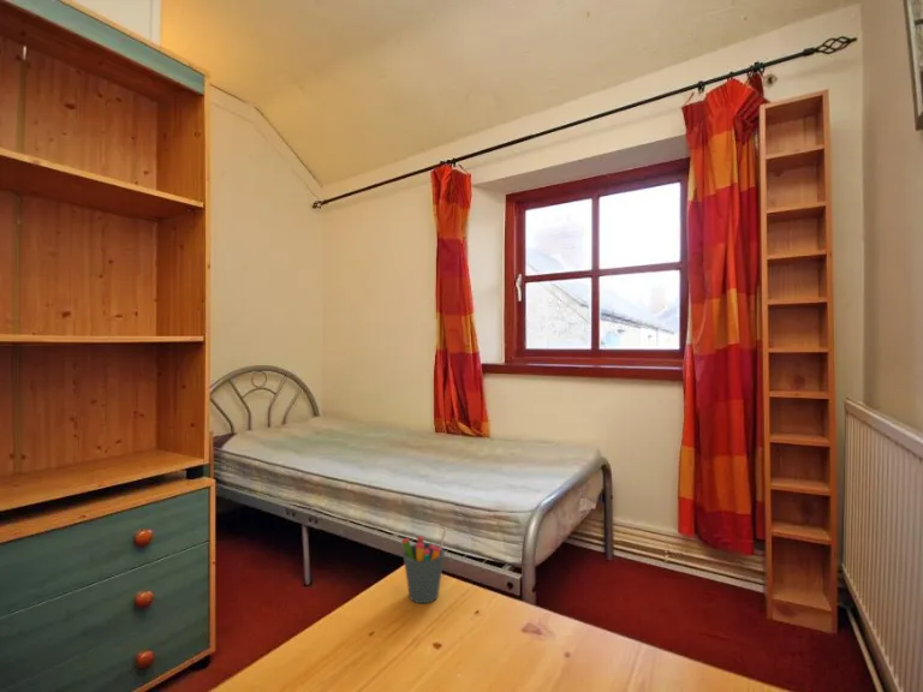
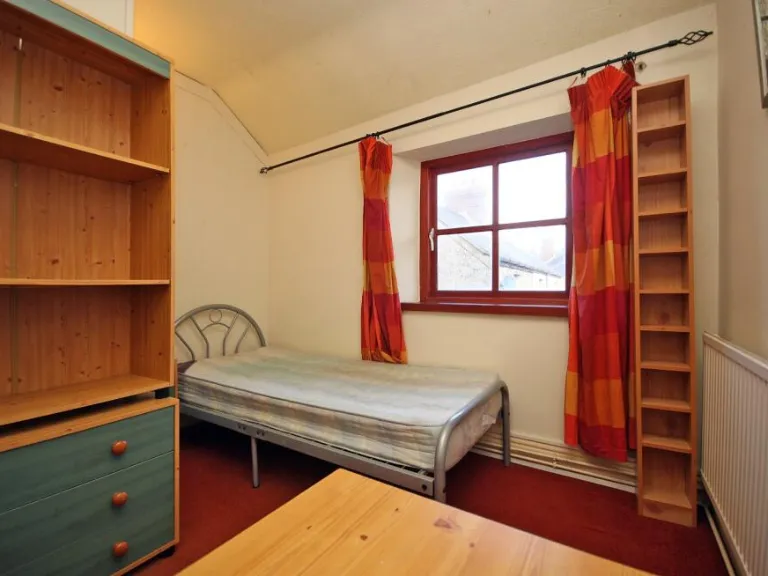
- pen holder [400,526,447,604]
